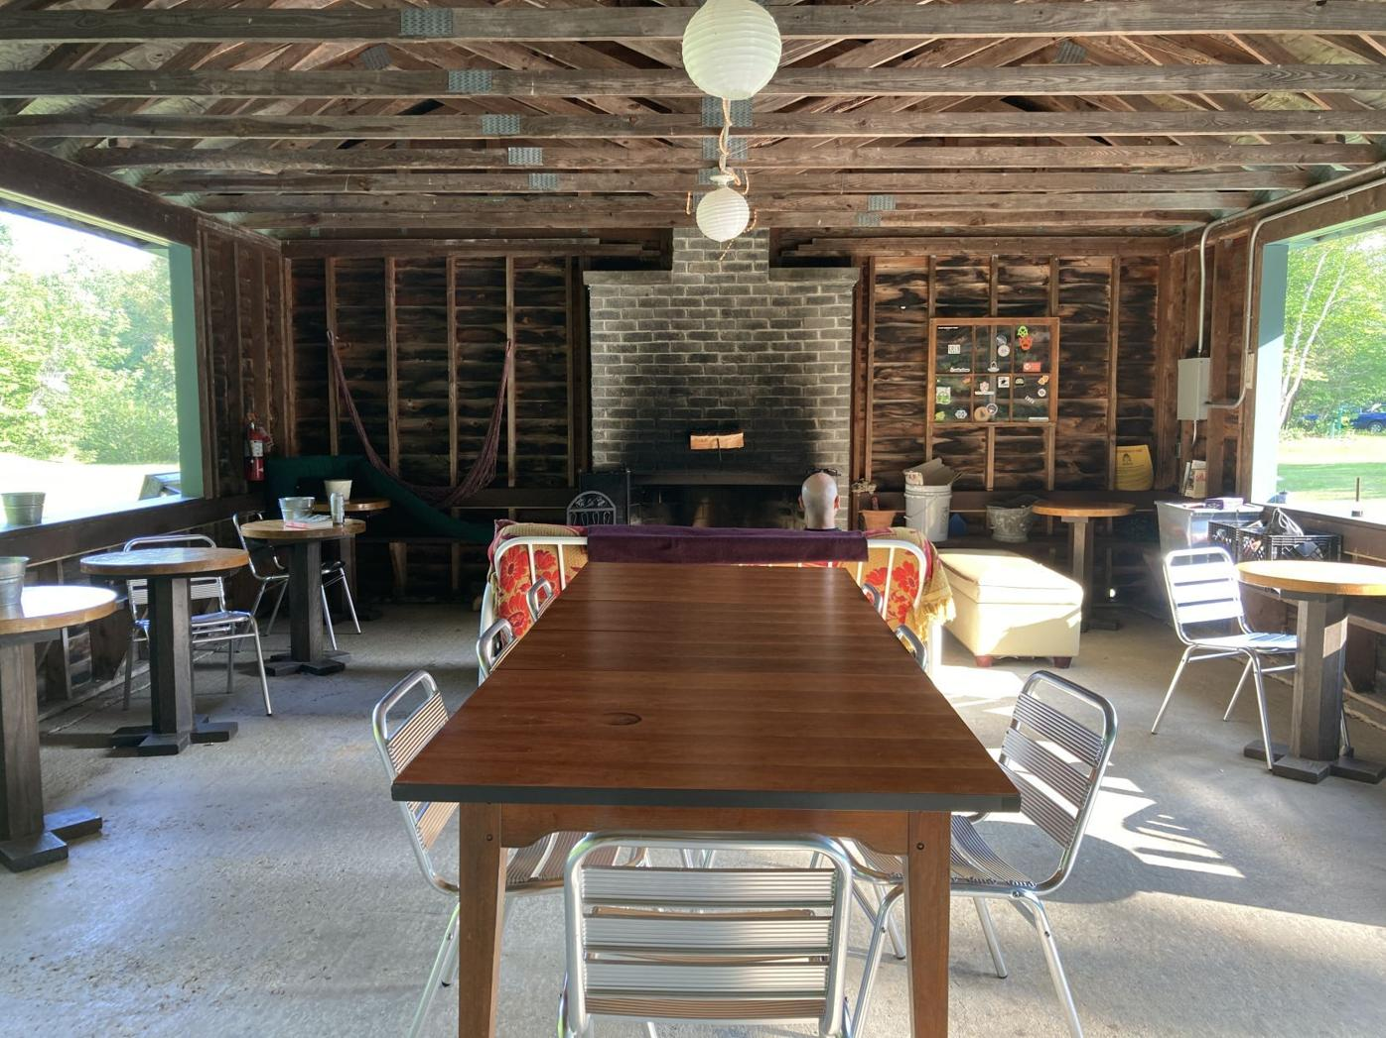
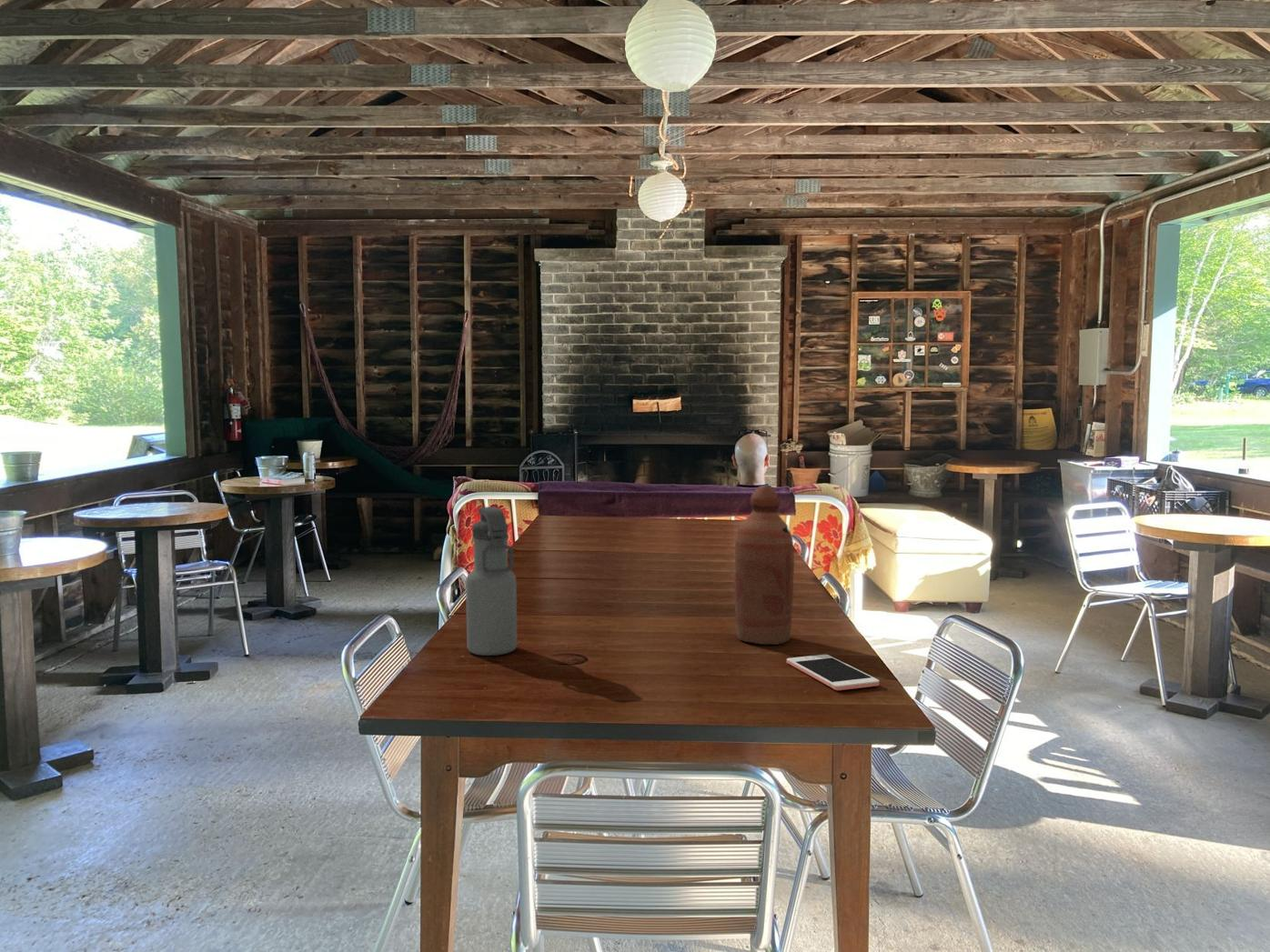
+ cell phone [786,654,881,691]
+ bottle [733,485,795,646]
+ water bottle [465,506,518,656]
